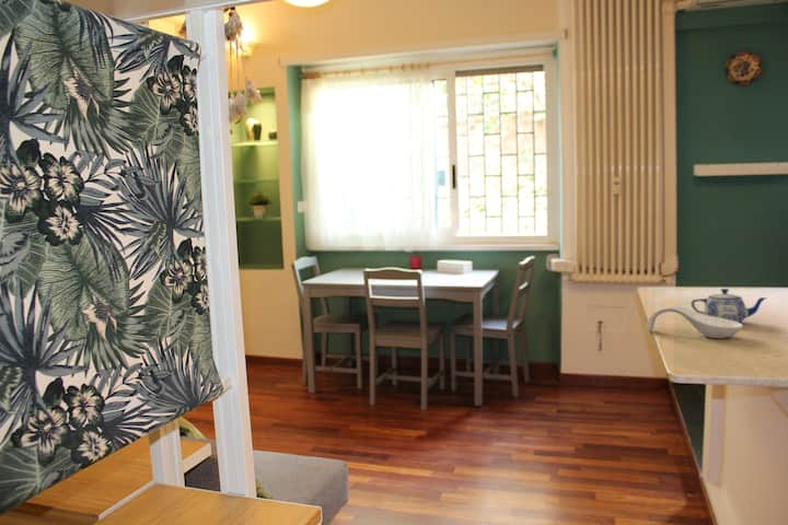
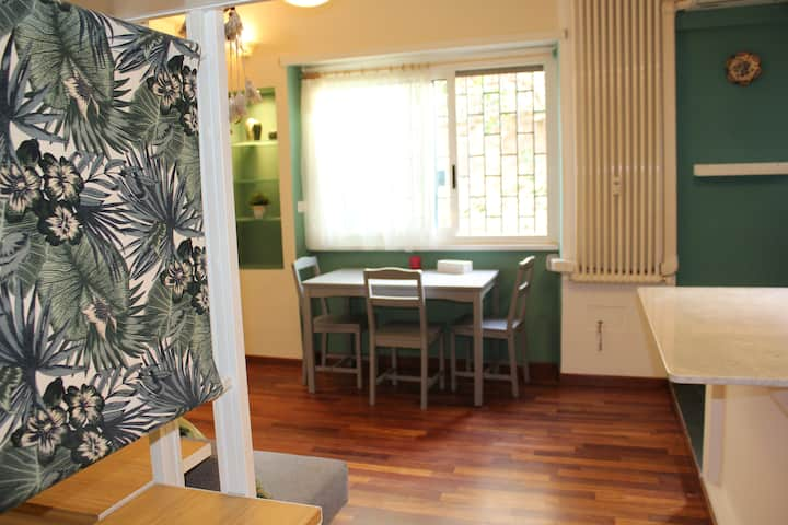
- teapot [691,288,768,324]
- spoon rest [646,305,744,339]
